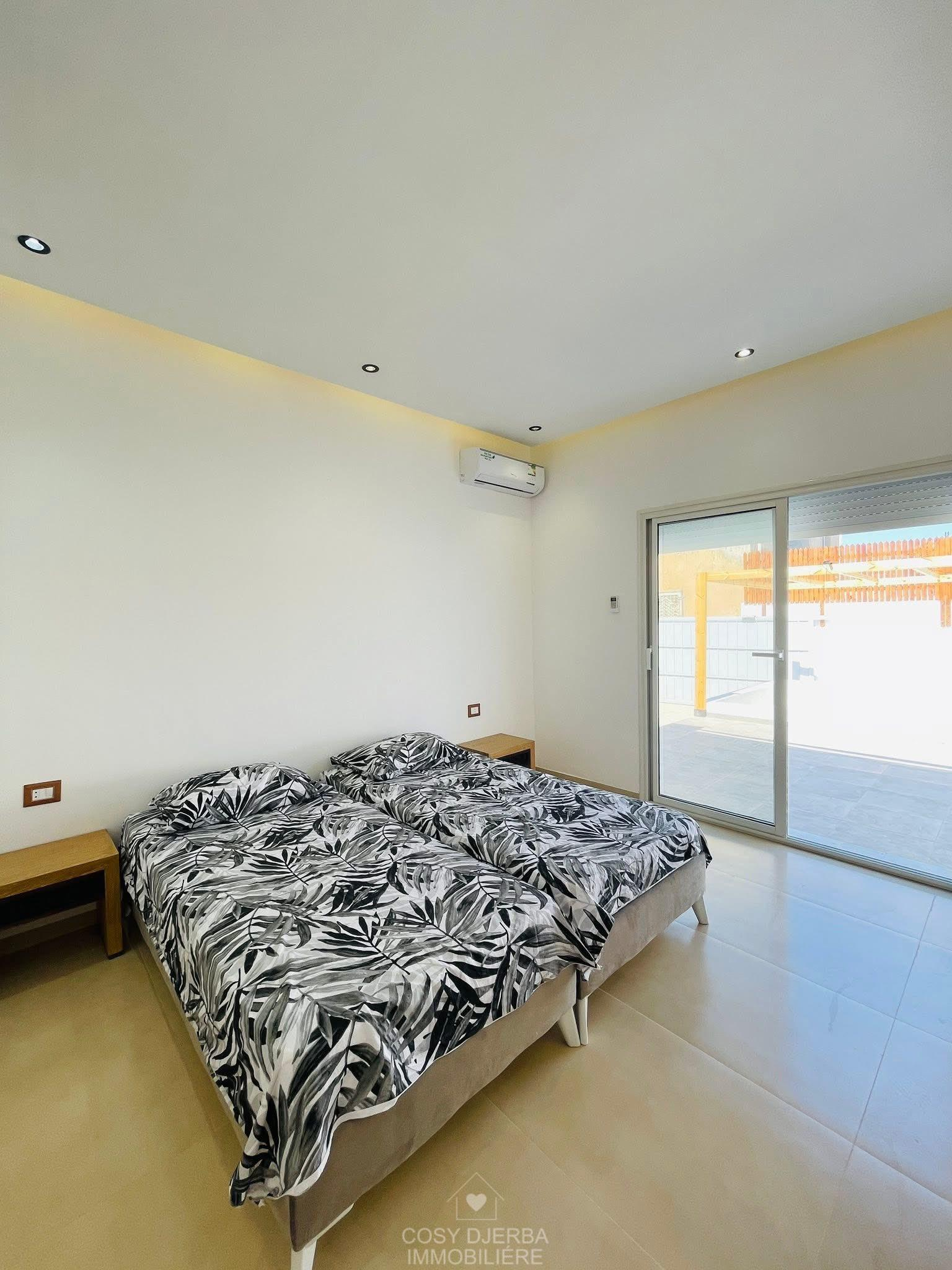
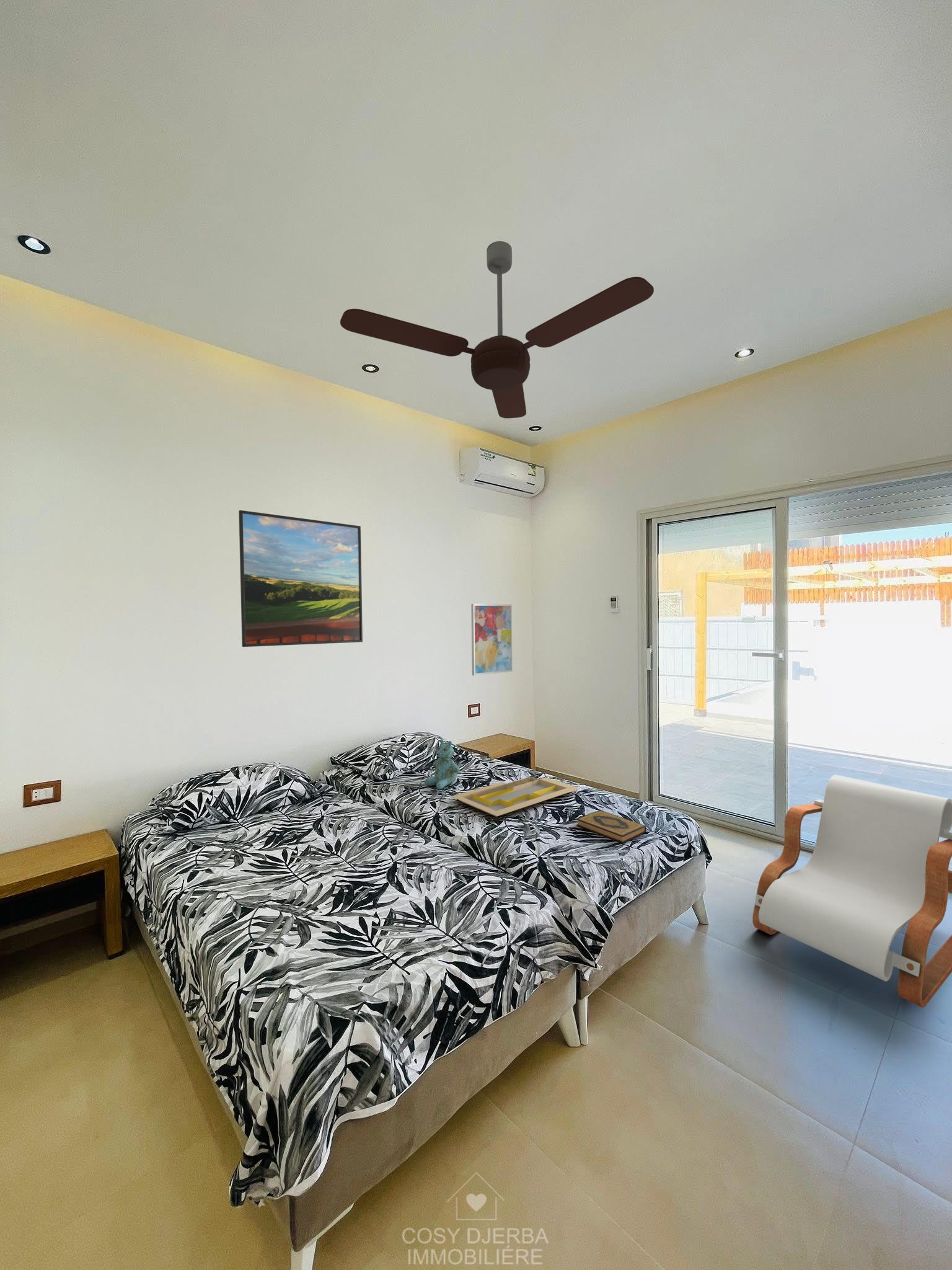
+ stuffed bear [424,739,461,790]
+ serving tray [451,776,581,817]
+ hardback book [576,810,647,844]
+ ceiling fan [340,241,655,419]
+ lounge chair [752,775,952,1008]
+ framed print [238,510,363,647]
+ wall art [470,603,513,676]
